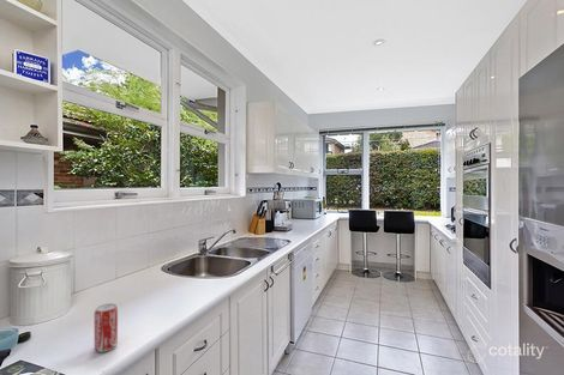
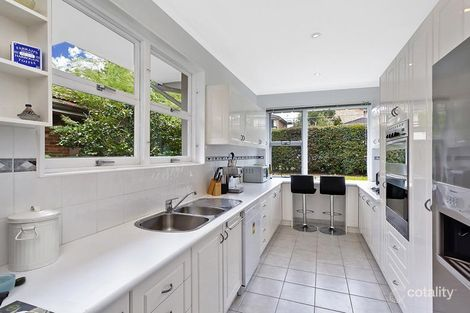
- beverage can [94,302,119,353]
